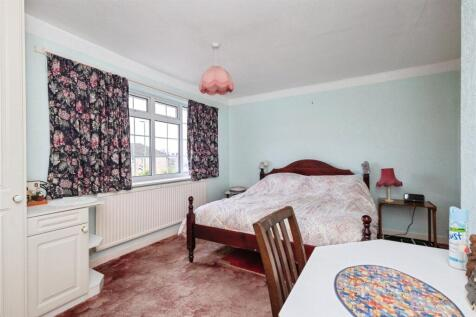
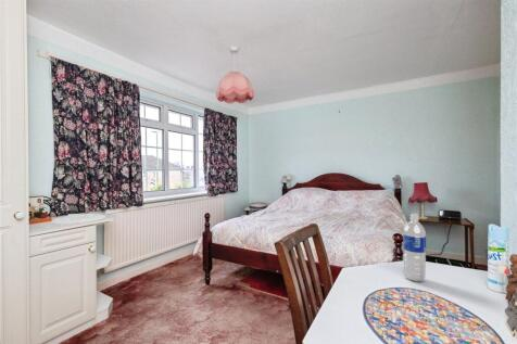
+ water bottle [403,213,427,282]
